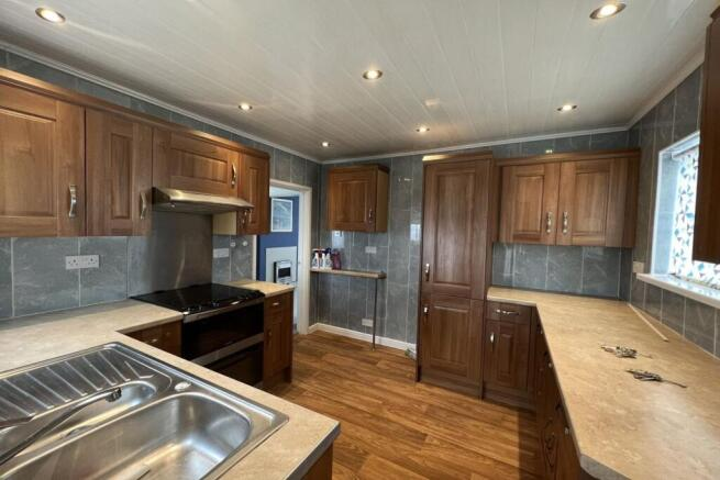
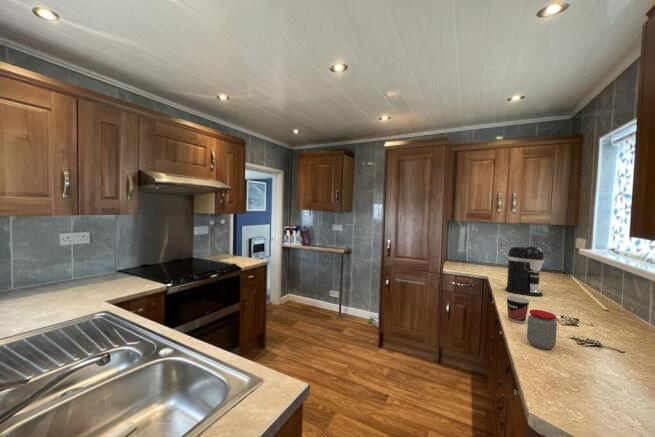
+ jar [526,309,558,351]
+ cup [505,295,531,324]
+ coffee maker [504,245,545,297]
